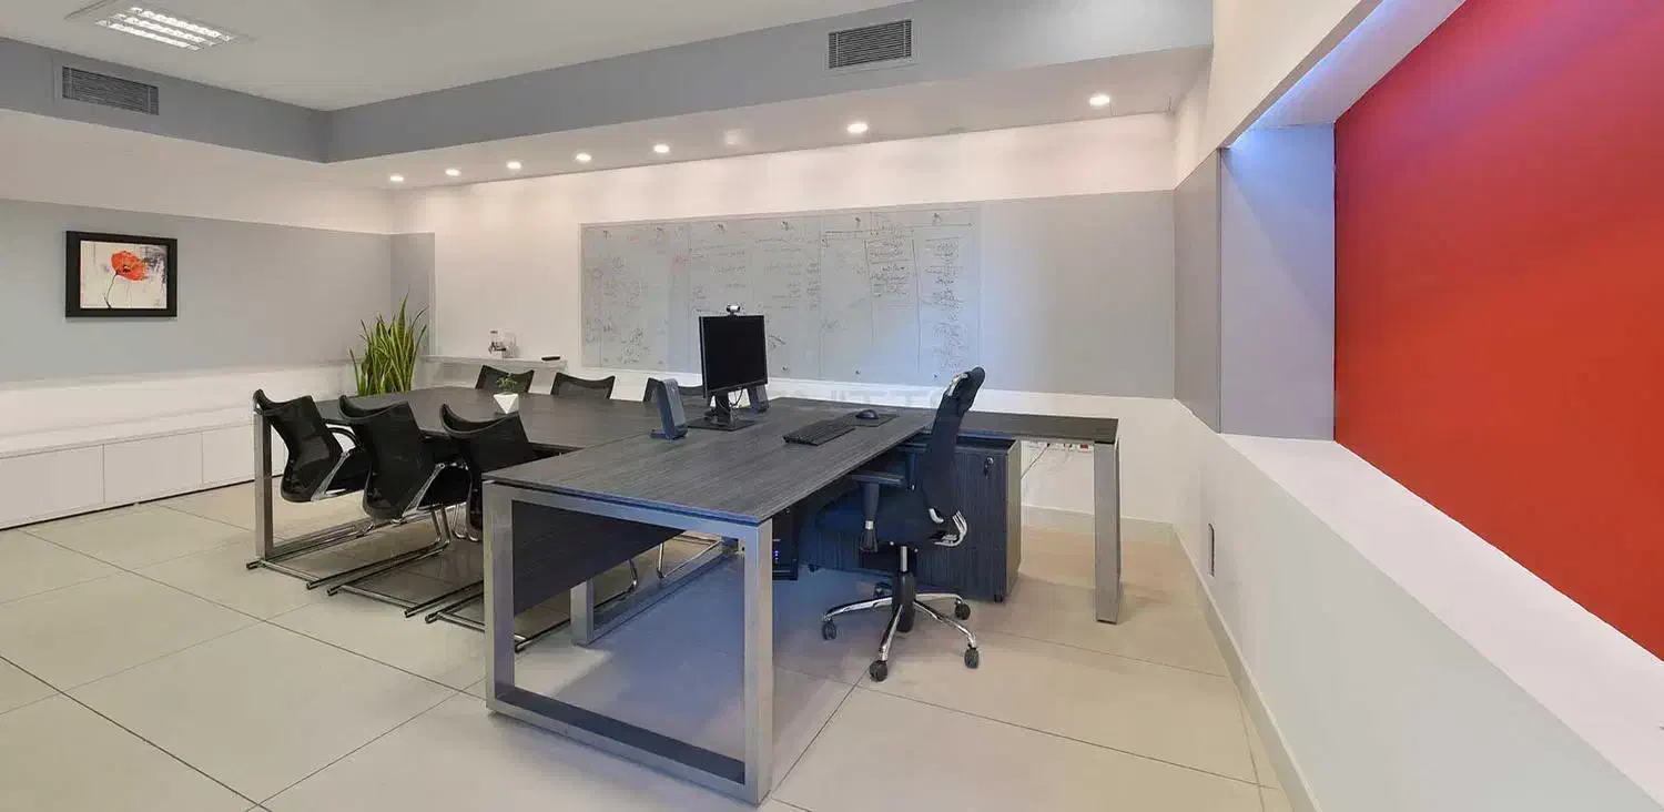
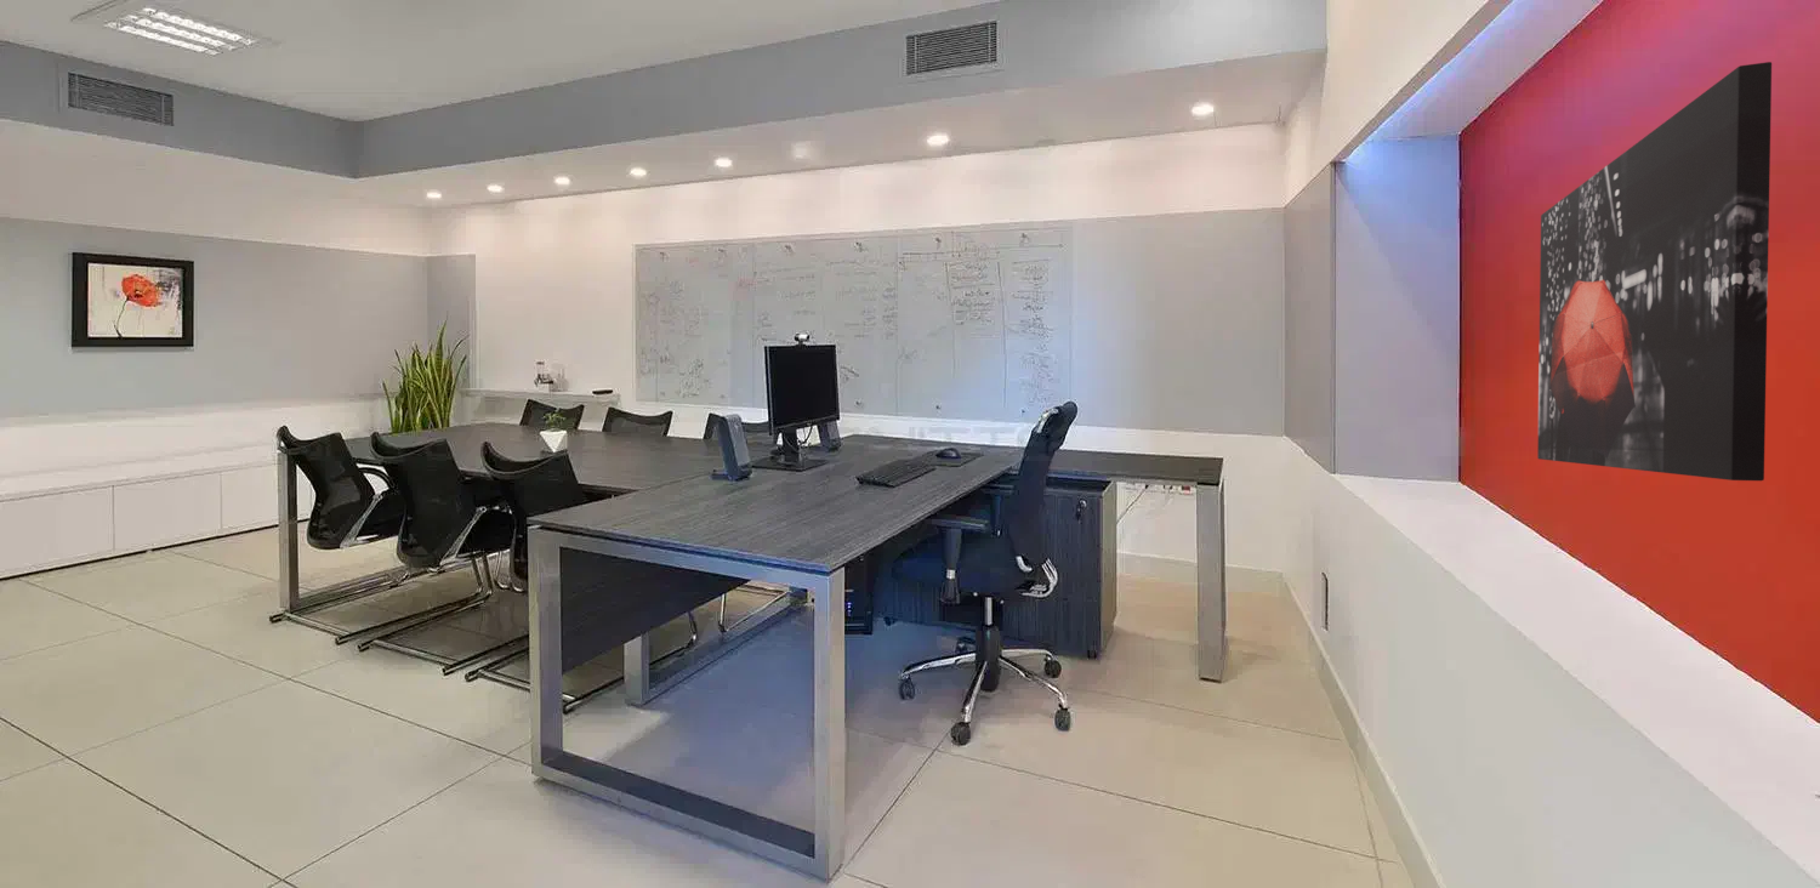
+ wall art [1536,61,1773,482]
